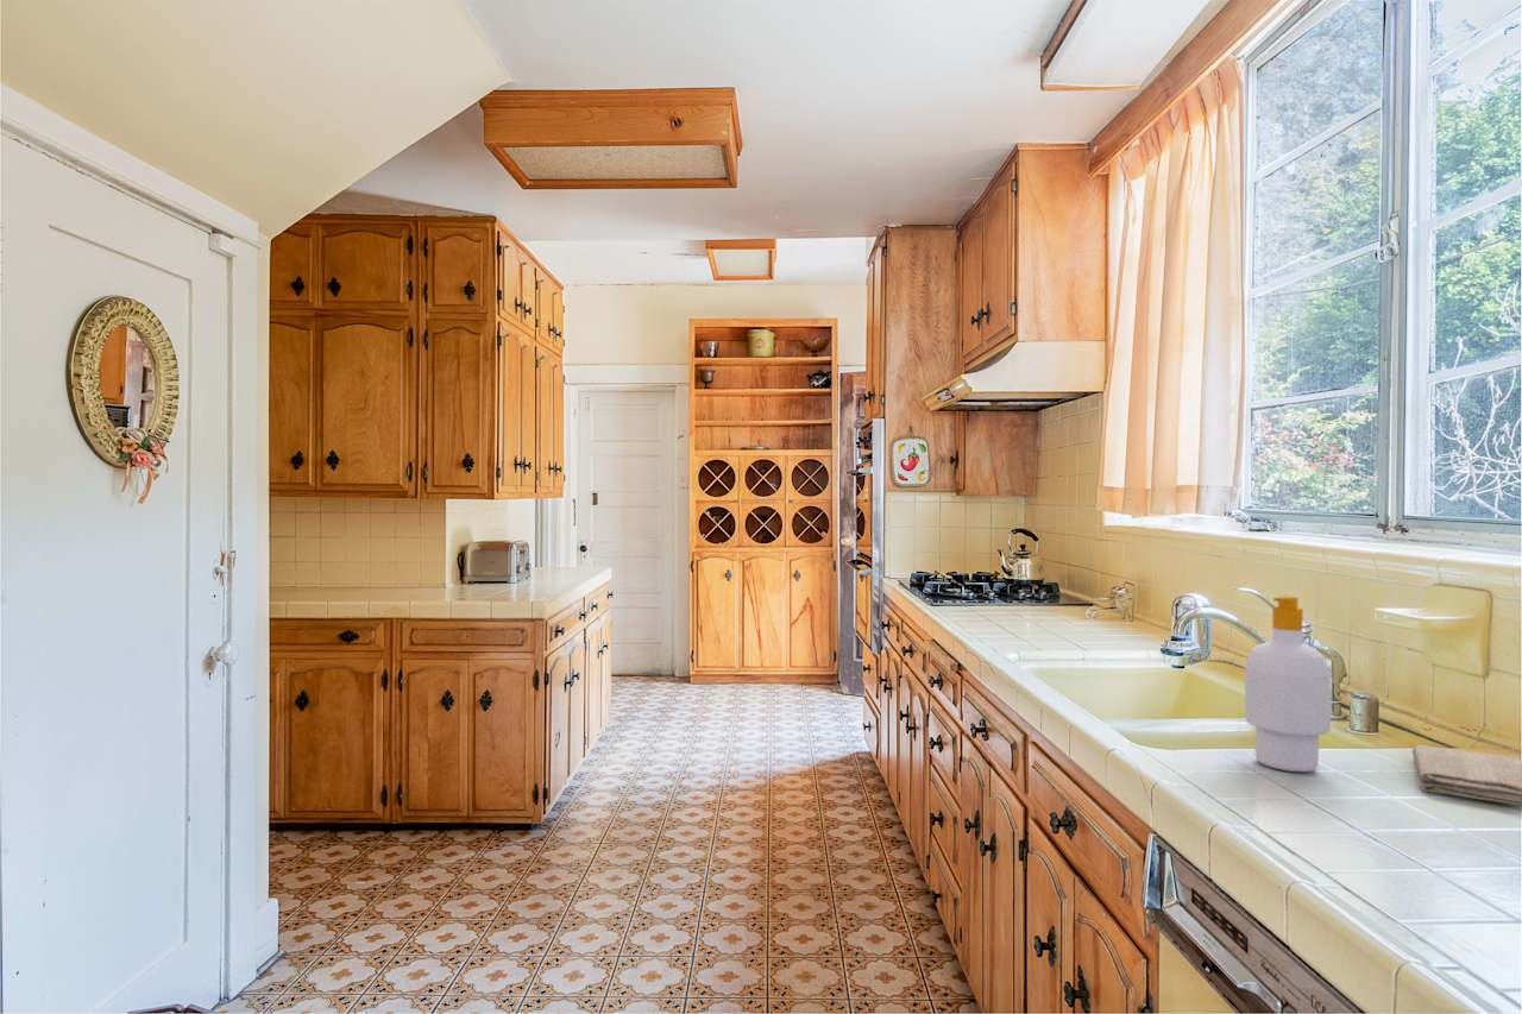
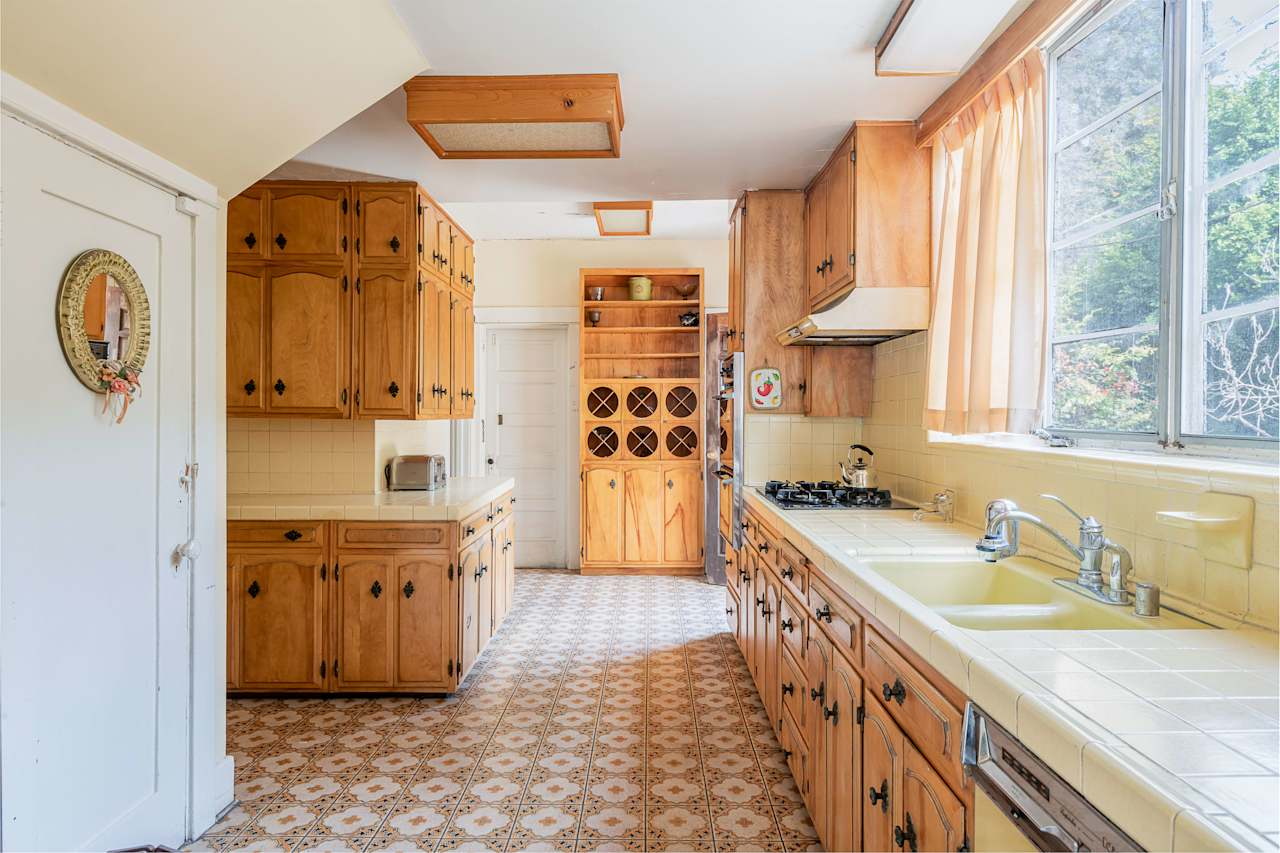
- soap bottle [1244,596,1332,773]
- washcloth [1410,744,1522,807]
